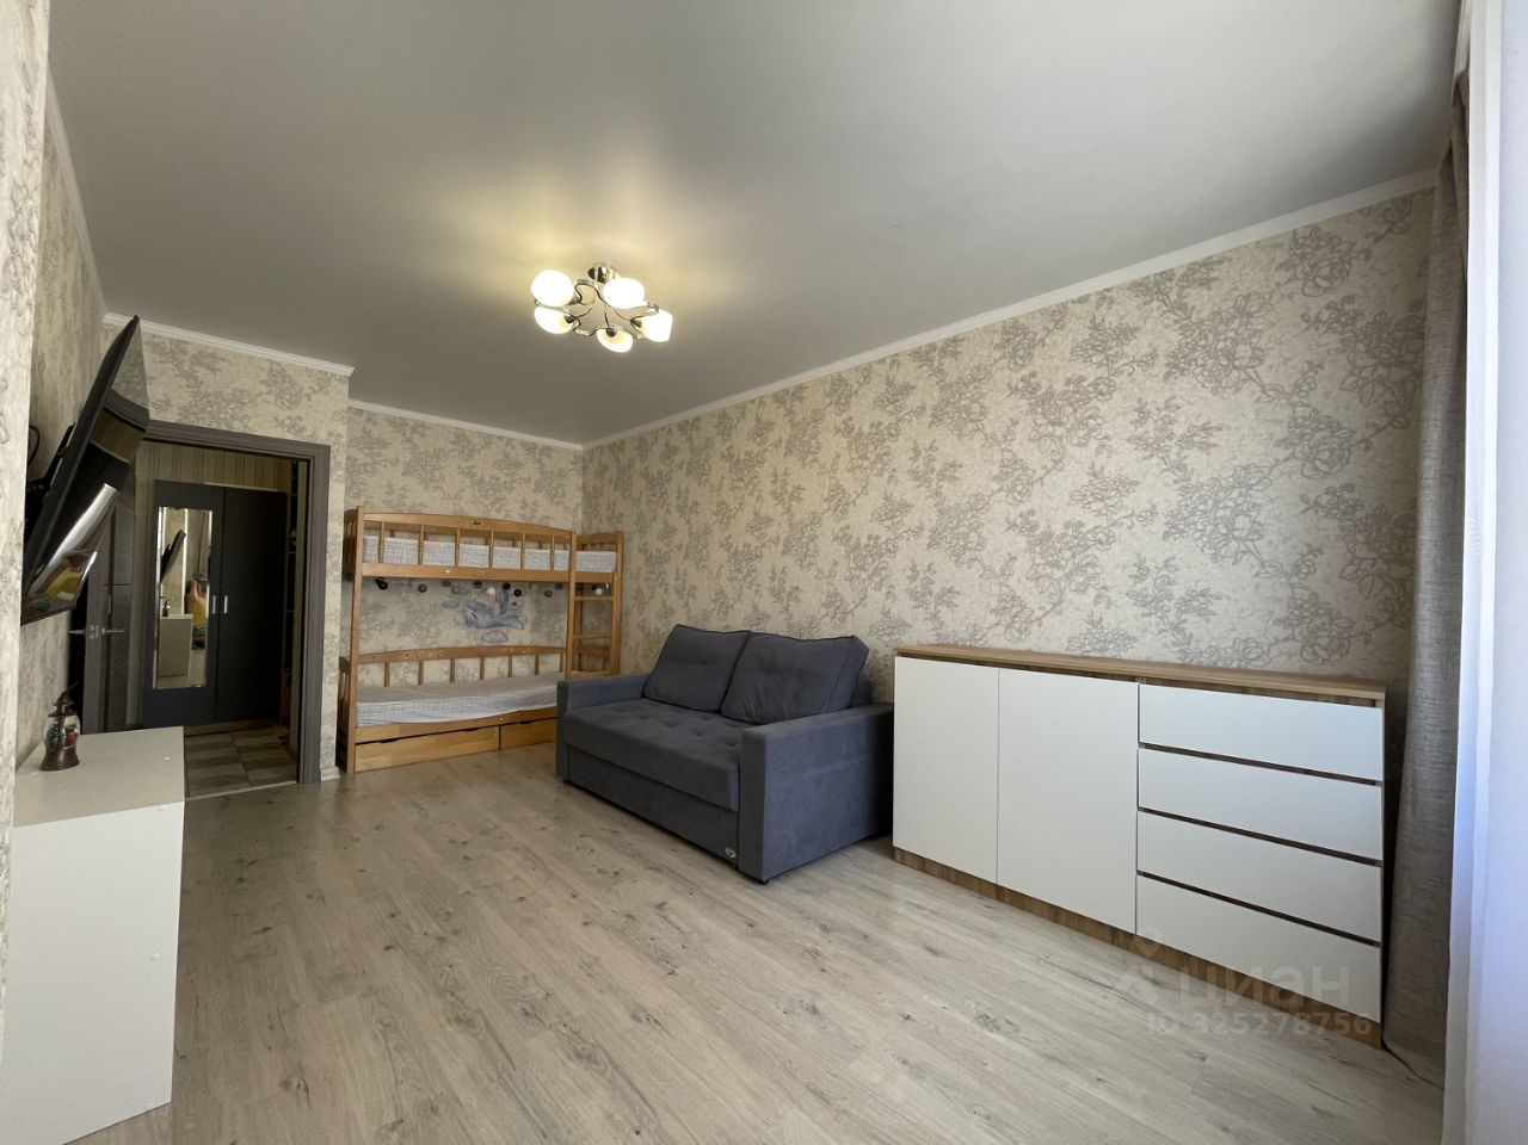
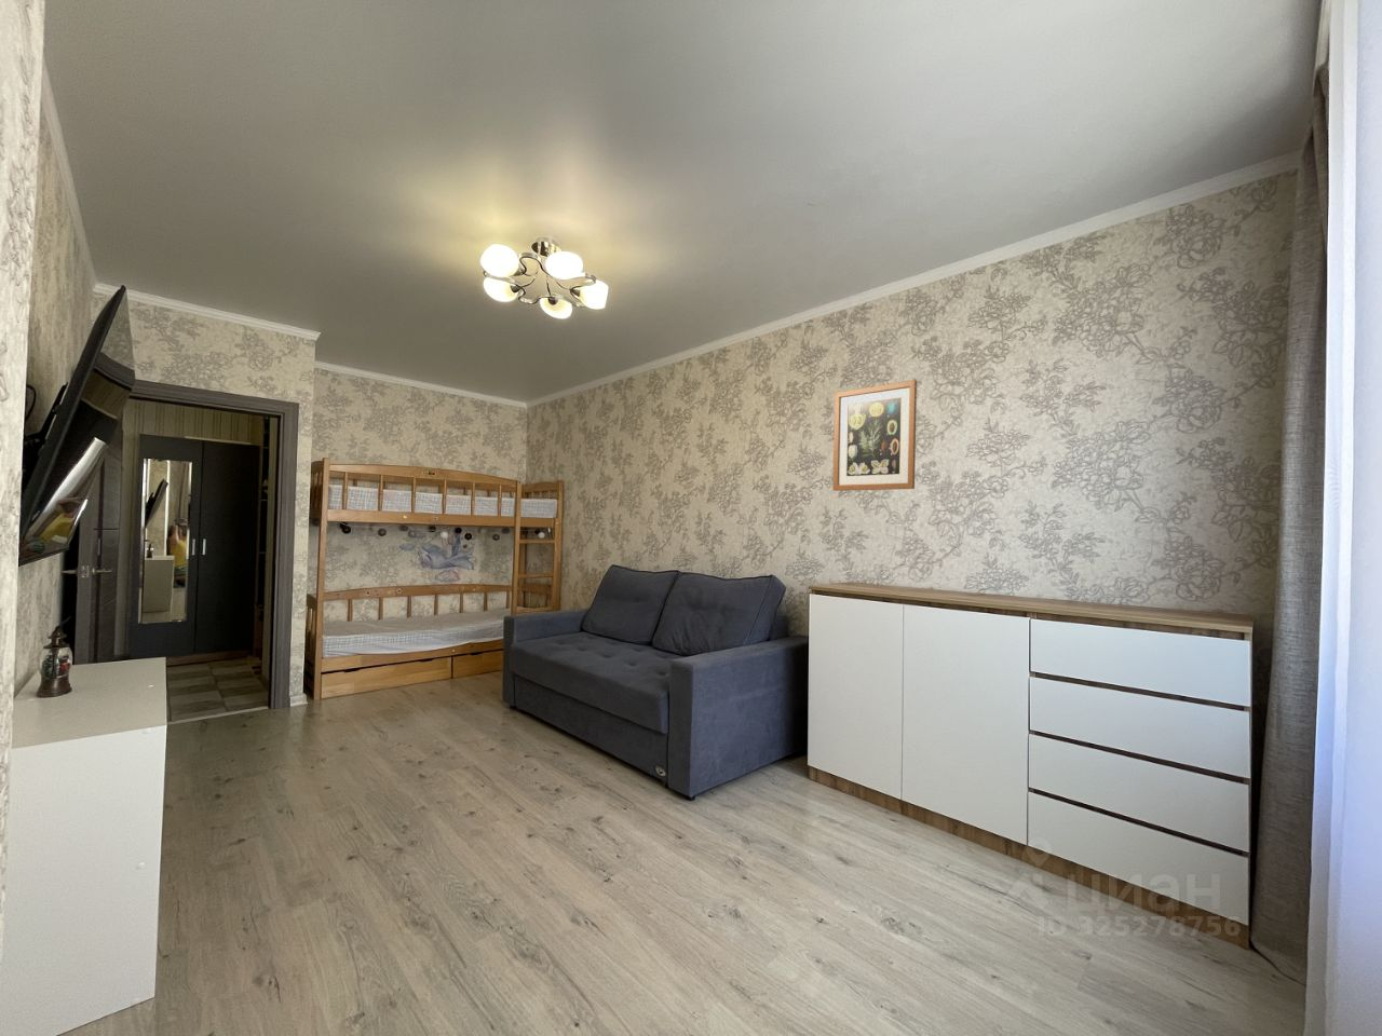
+ wall art [831,379,917,492]
